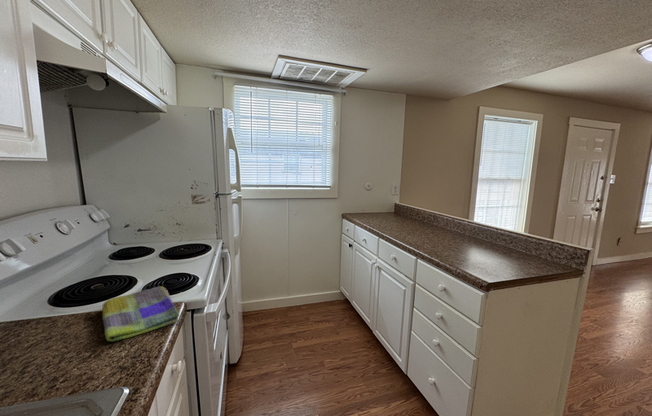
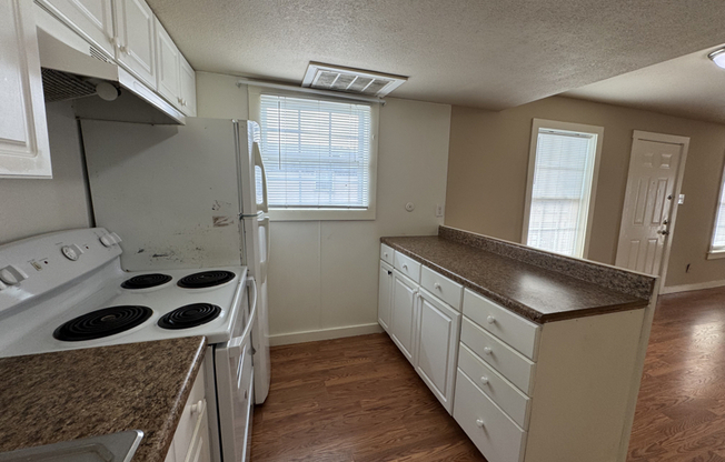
- dish towel [101,285,181,342]
